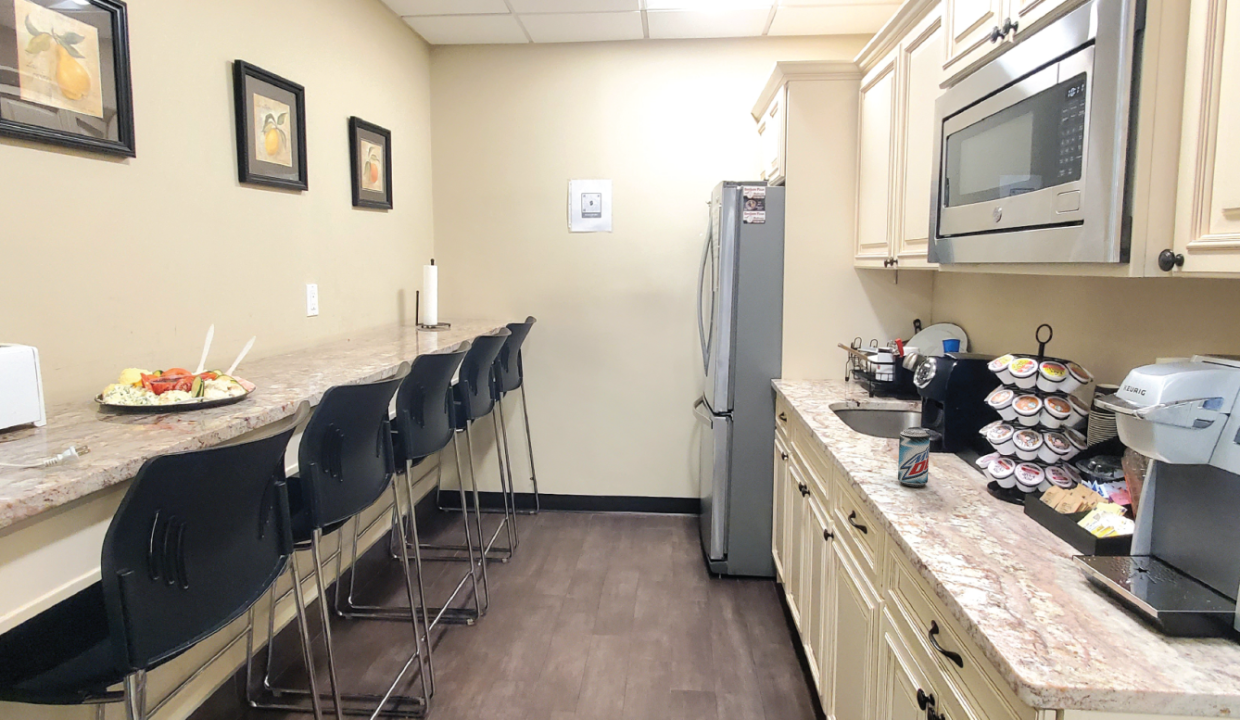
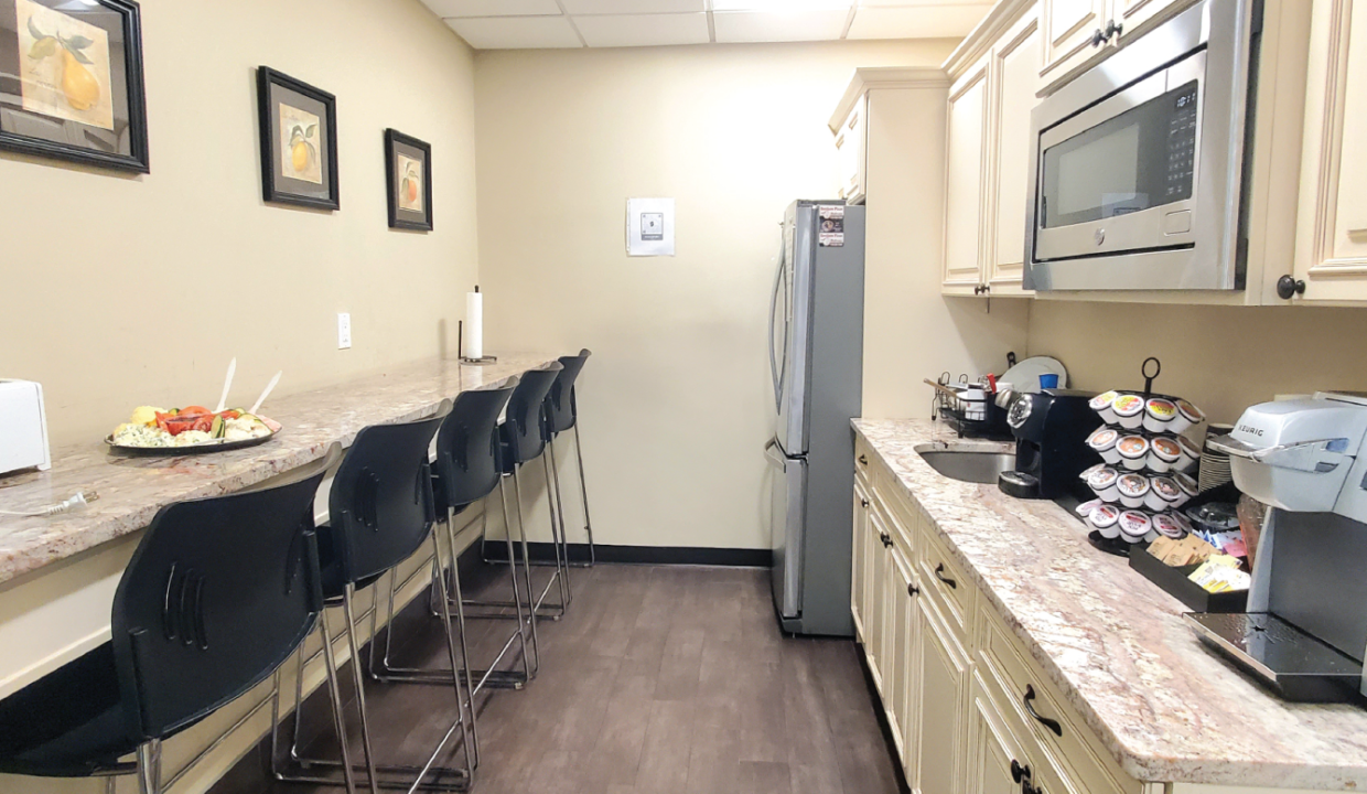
- beer can [897,428,931,488]
